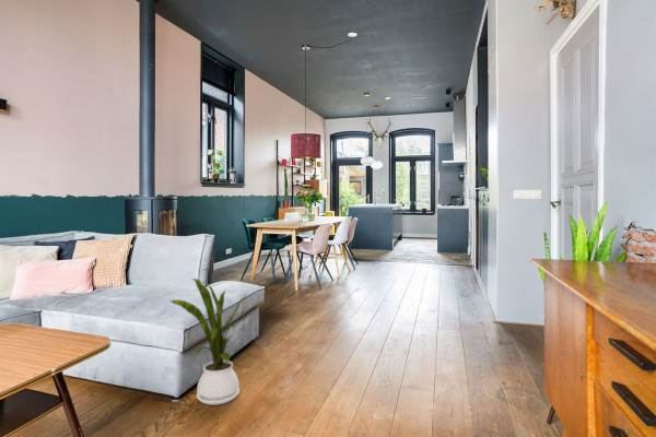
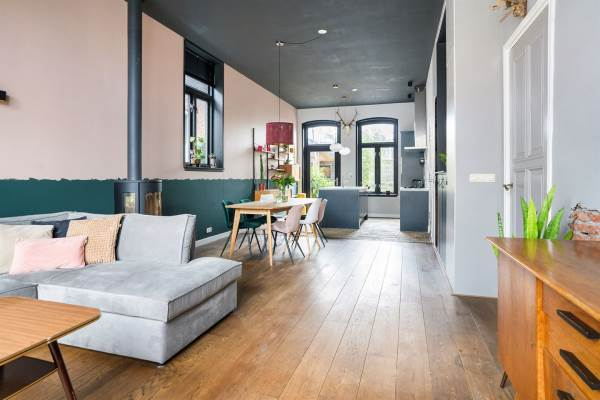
- house plant [169,277,248,406]
